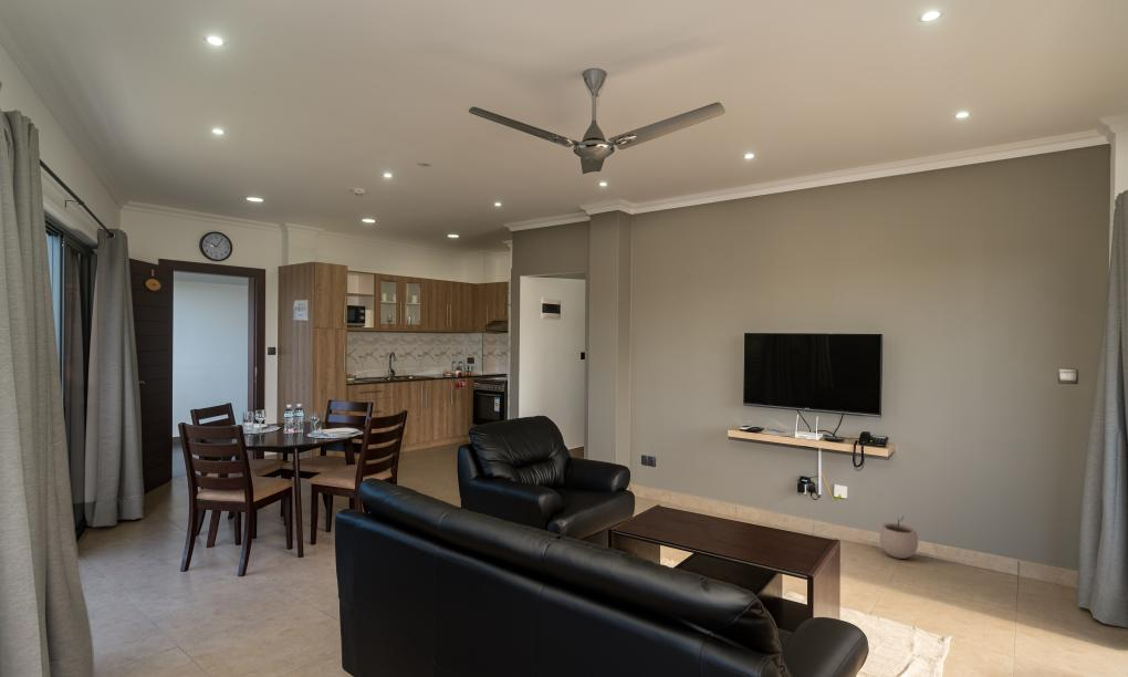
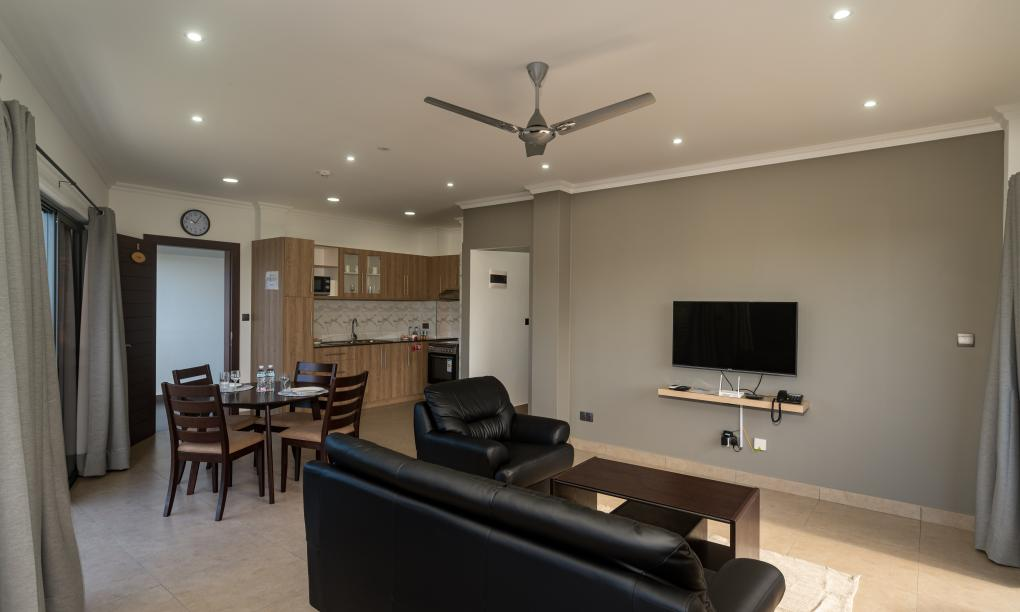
- plant pot [878,515,919,560]
